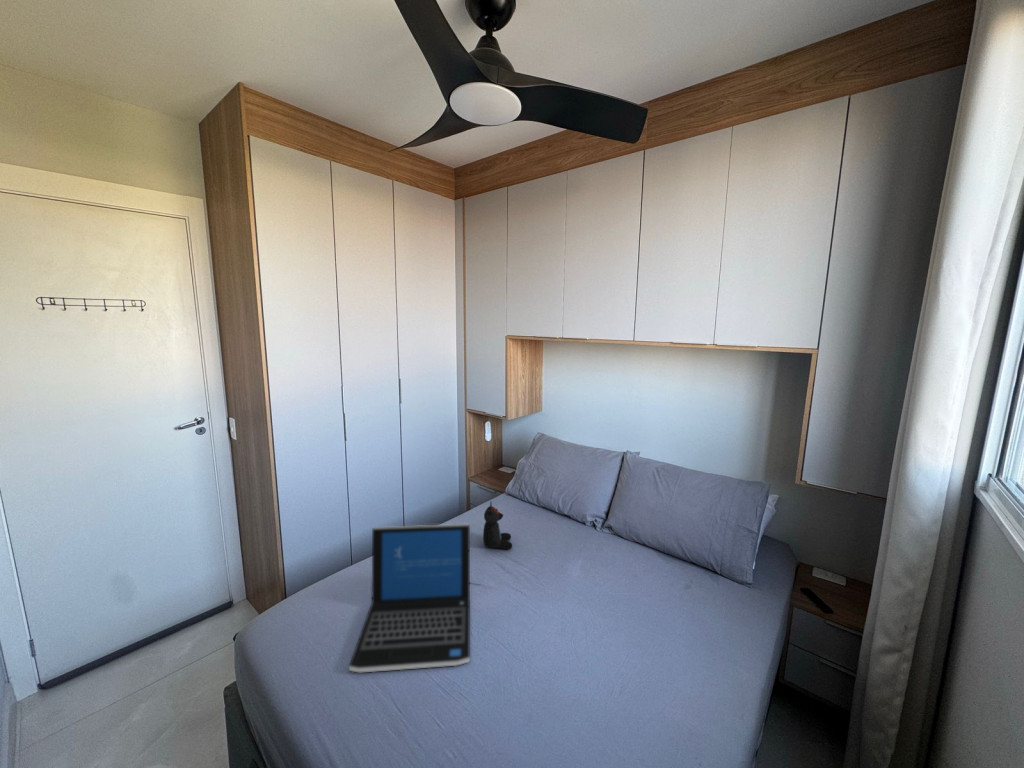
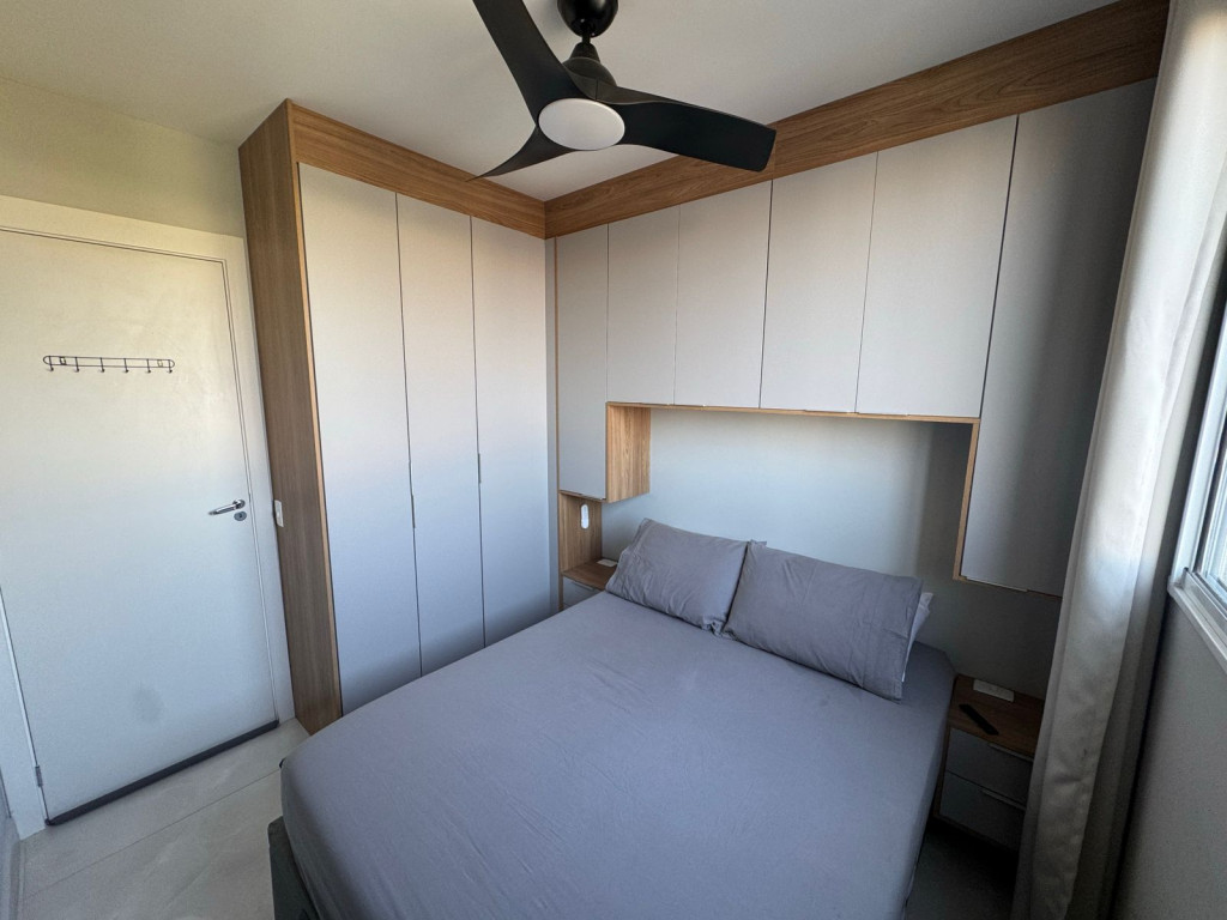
- teddy bear [482,500,513,550]
- laptop [348,523,471,674]
